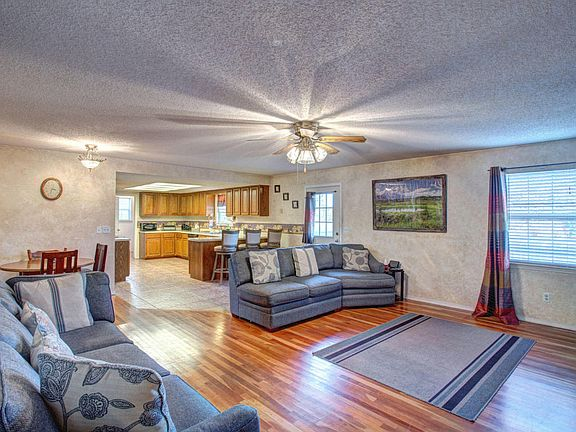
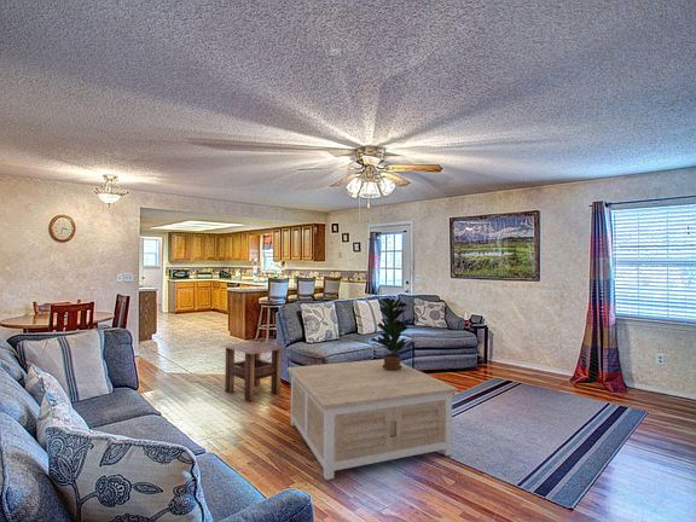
+ coffee table [286,358,459,481]
+ potted plant [370,296,416,371]
+ side table [220,340,286,402]
